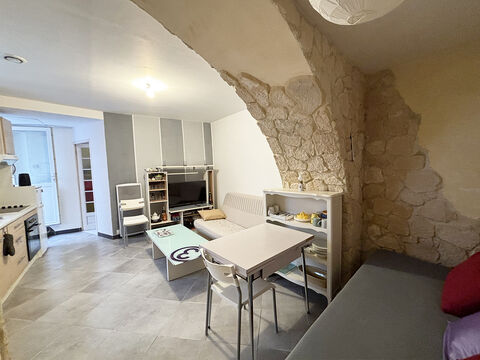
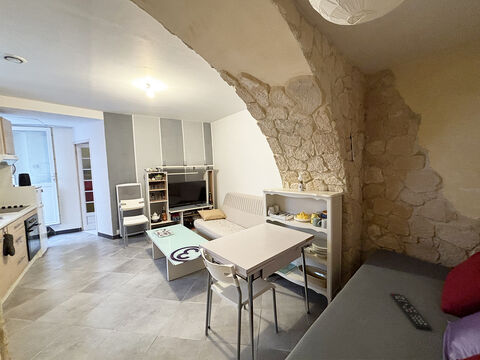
+ remote control [390,292,433,332]
